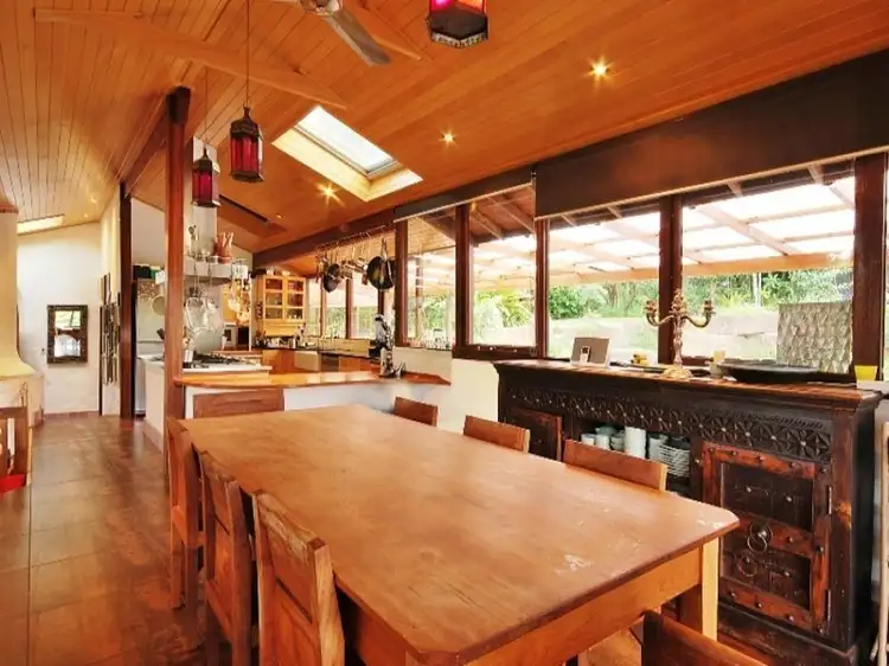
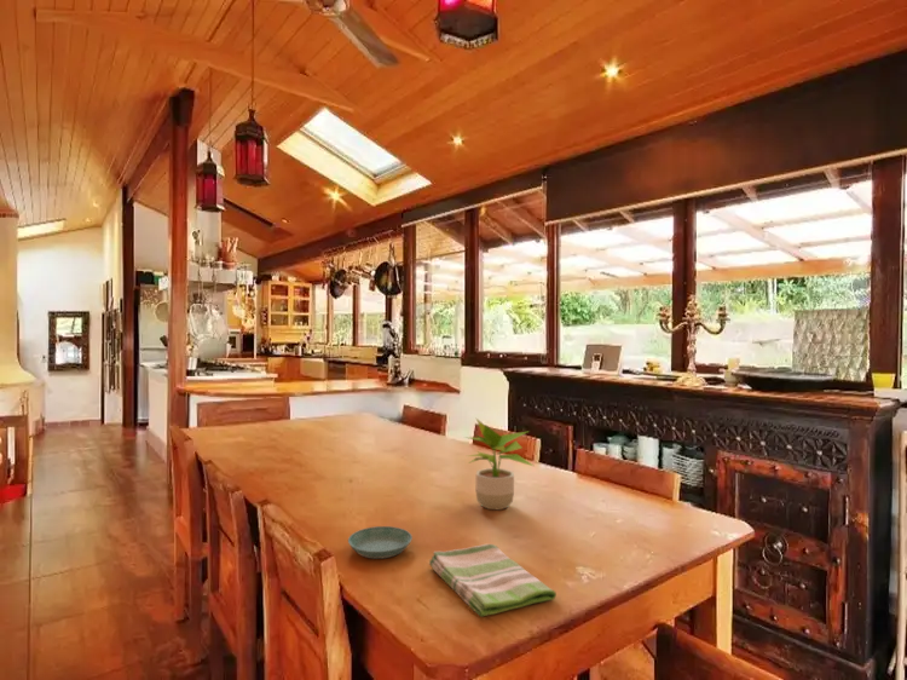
+ dish towel [428,543,558,617]
+ potted plant [463,417,537,511]
+ saucer [347,525,414,560]
